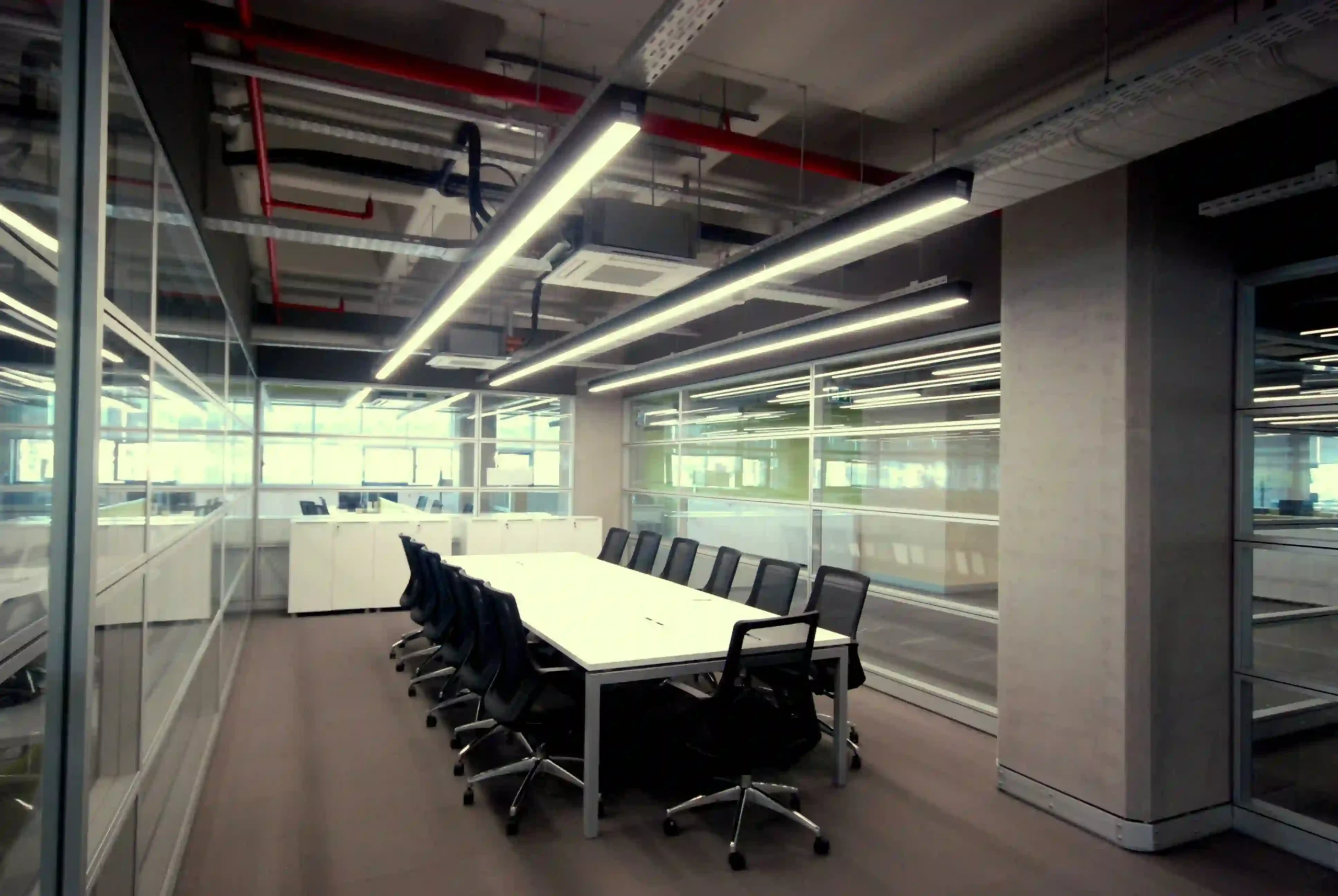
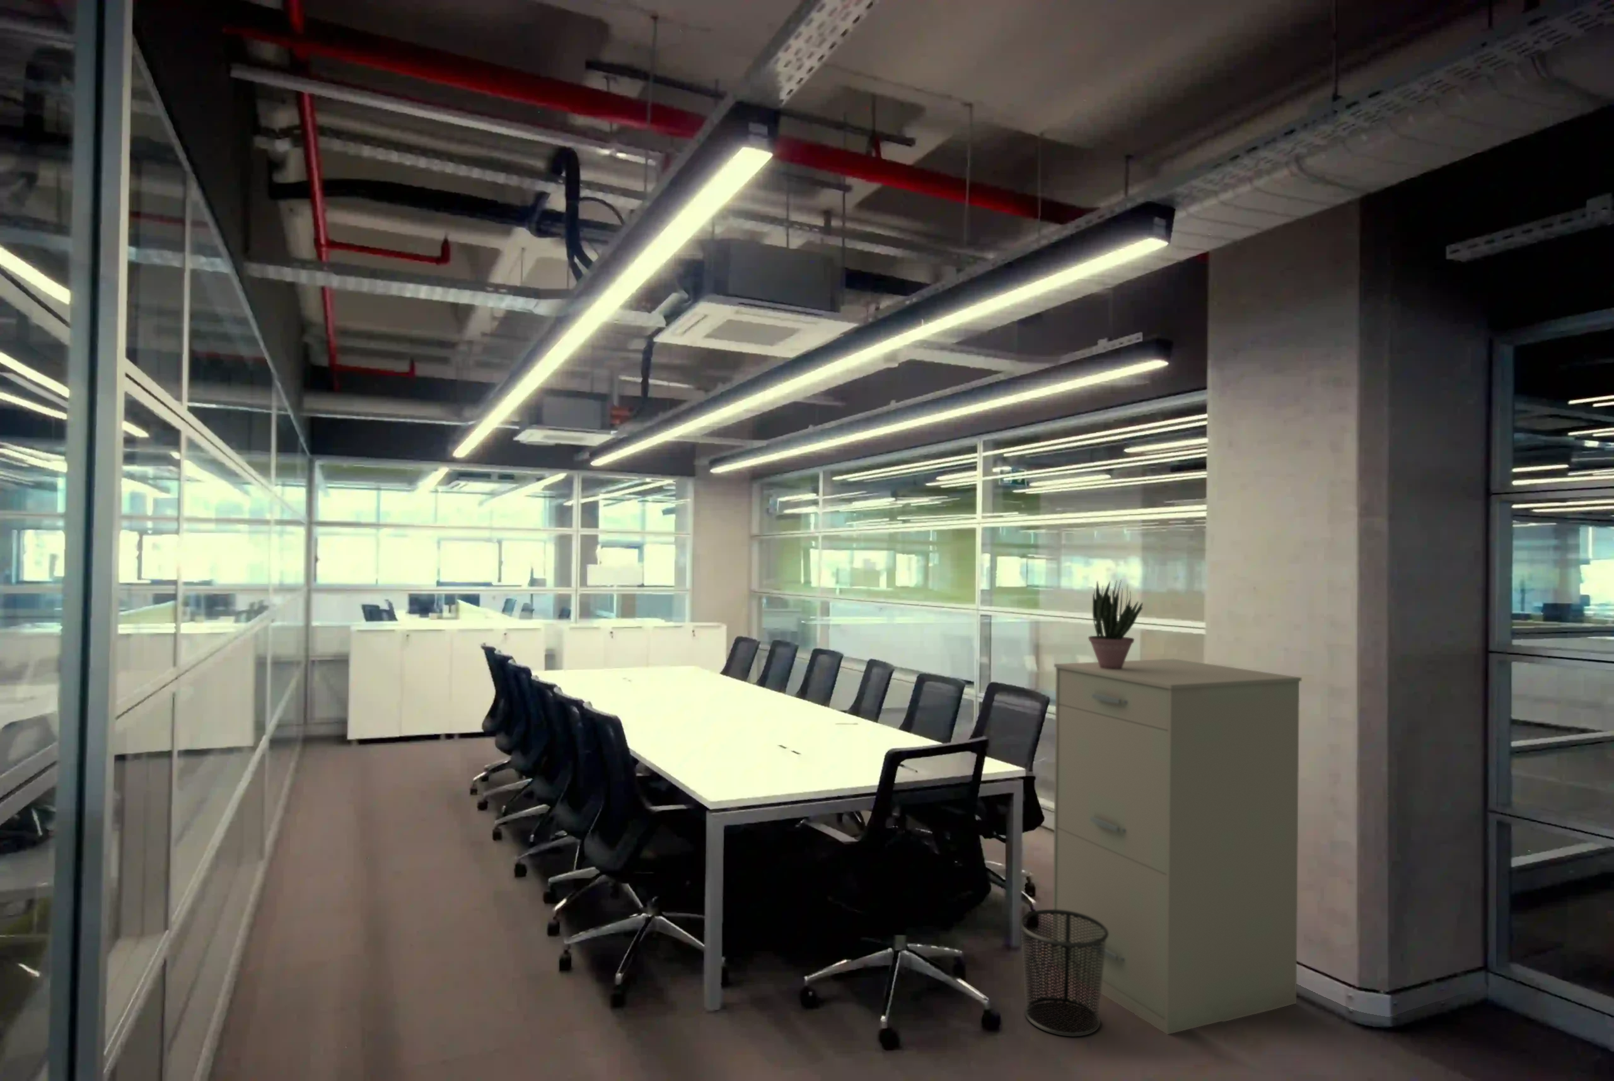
+ waste bin [1018,908,1109,1038]
+ filing cabinet [1052,659,1302,1035]
+ potted plant [1088,578,1144,670]
